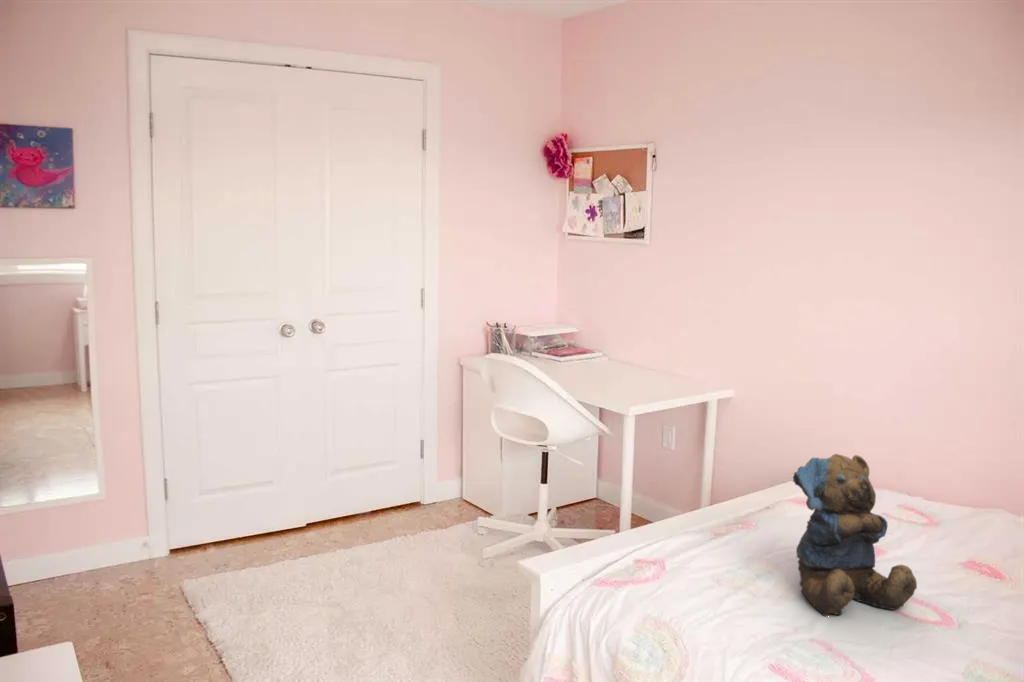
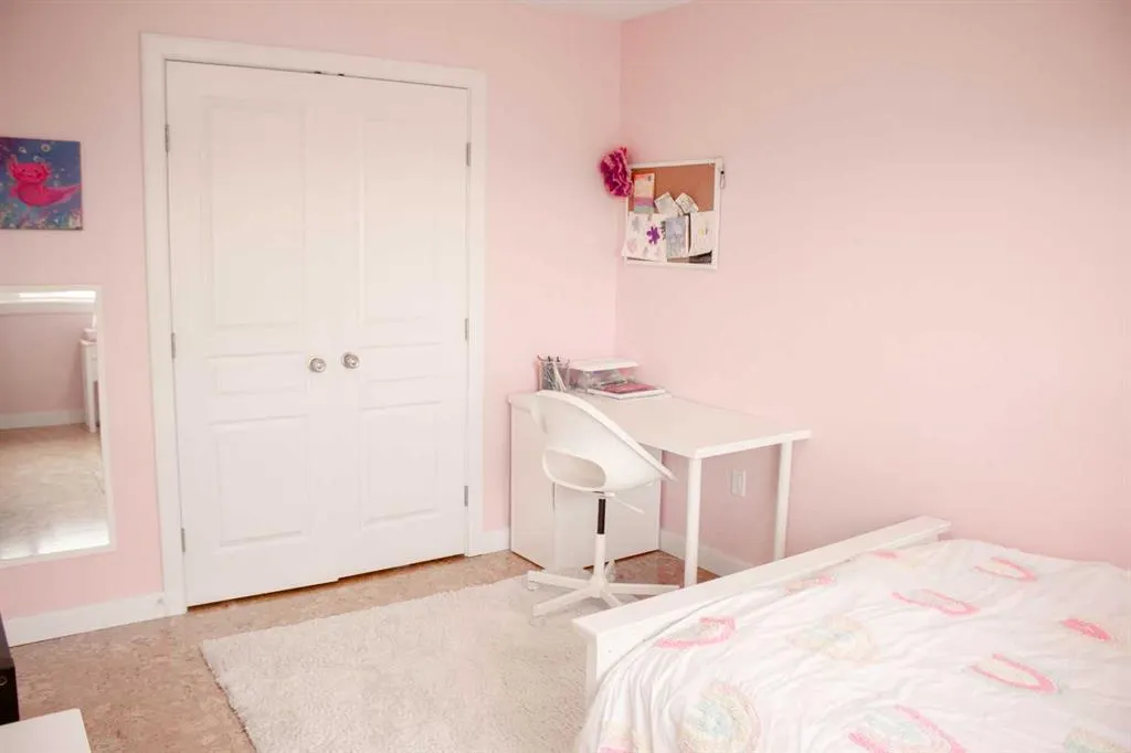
- teddy bear [792,453,918,617]
